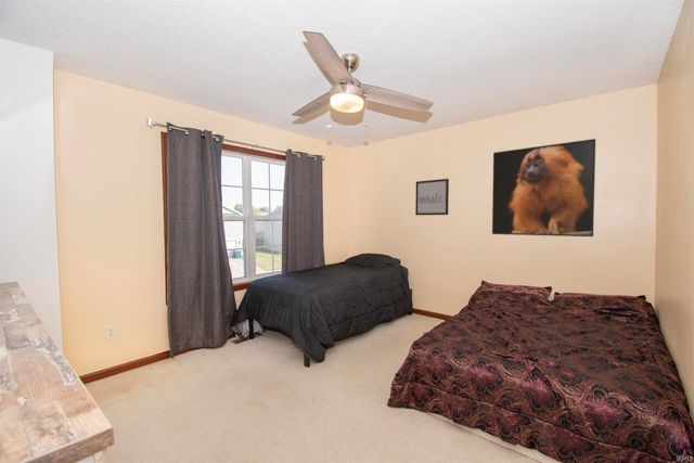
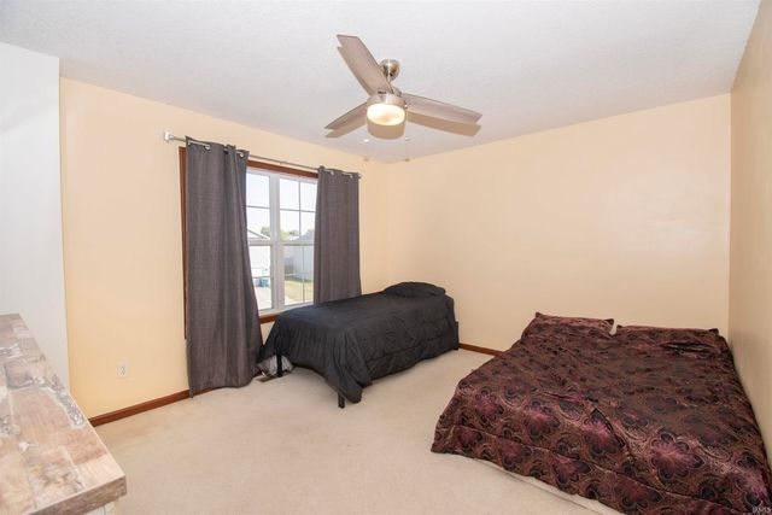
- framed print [491,138,596,237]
- wall art [414,178,450,216]
